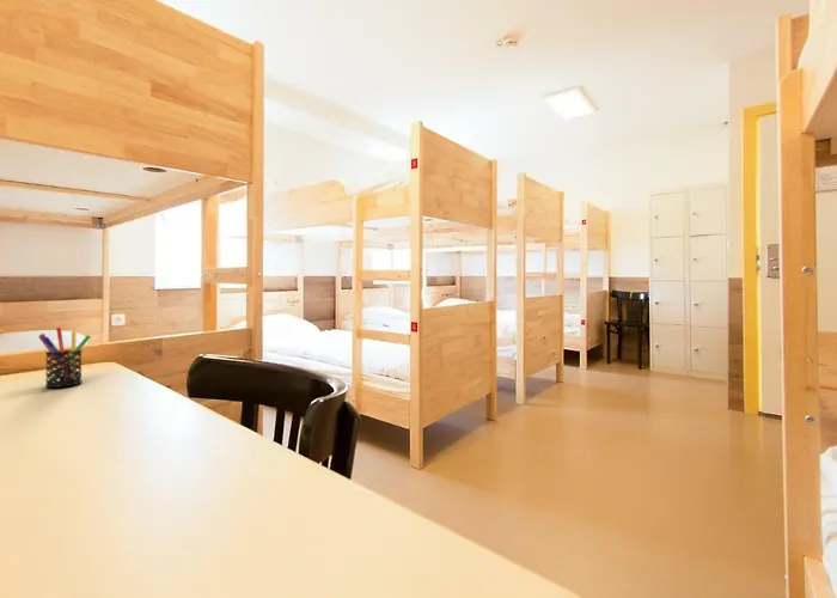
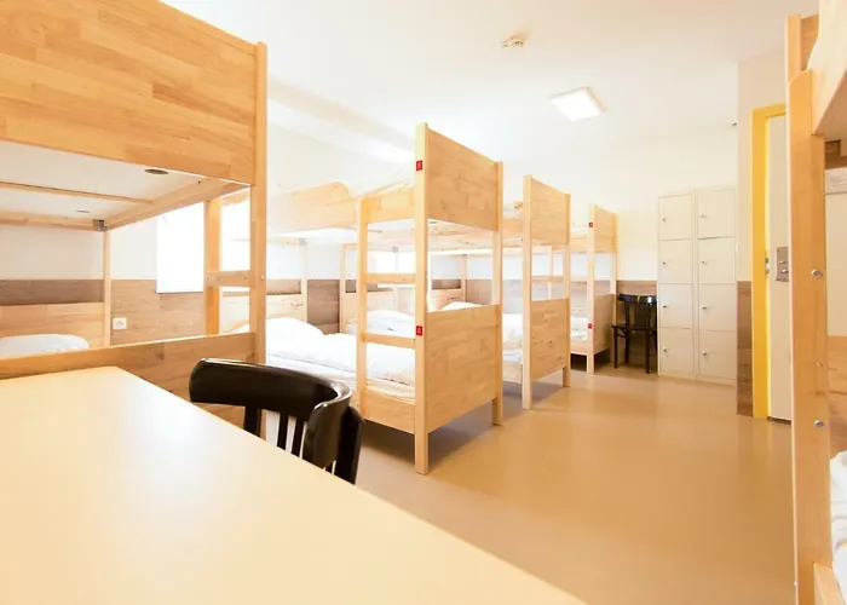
- pen holder [37,327,92,389]
